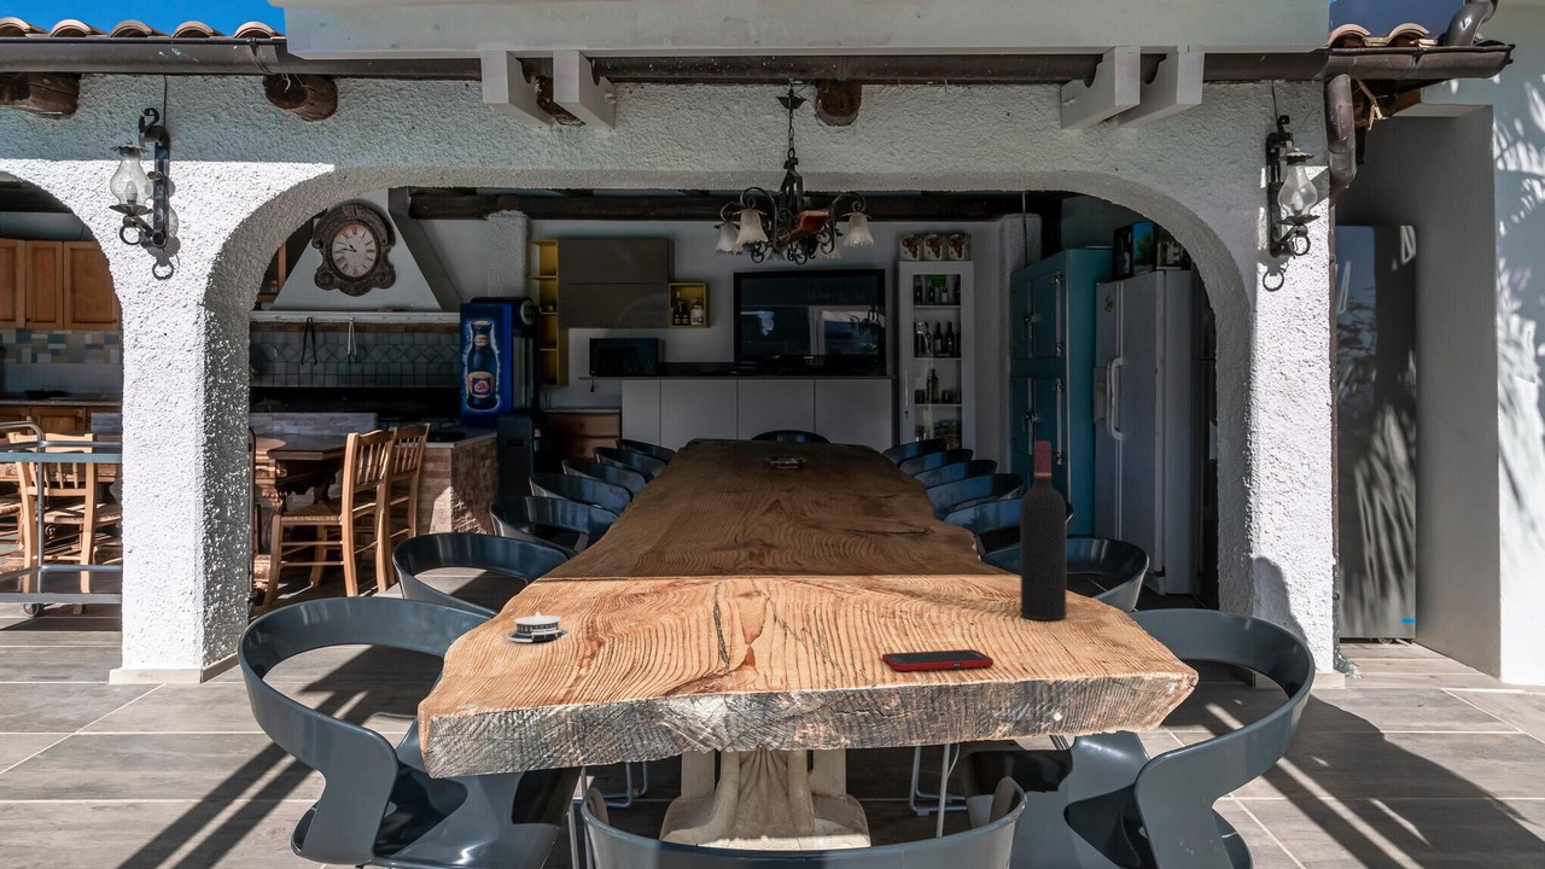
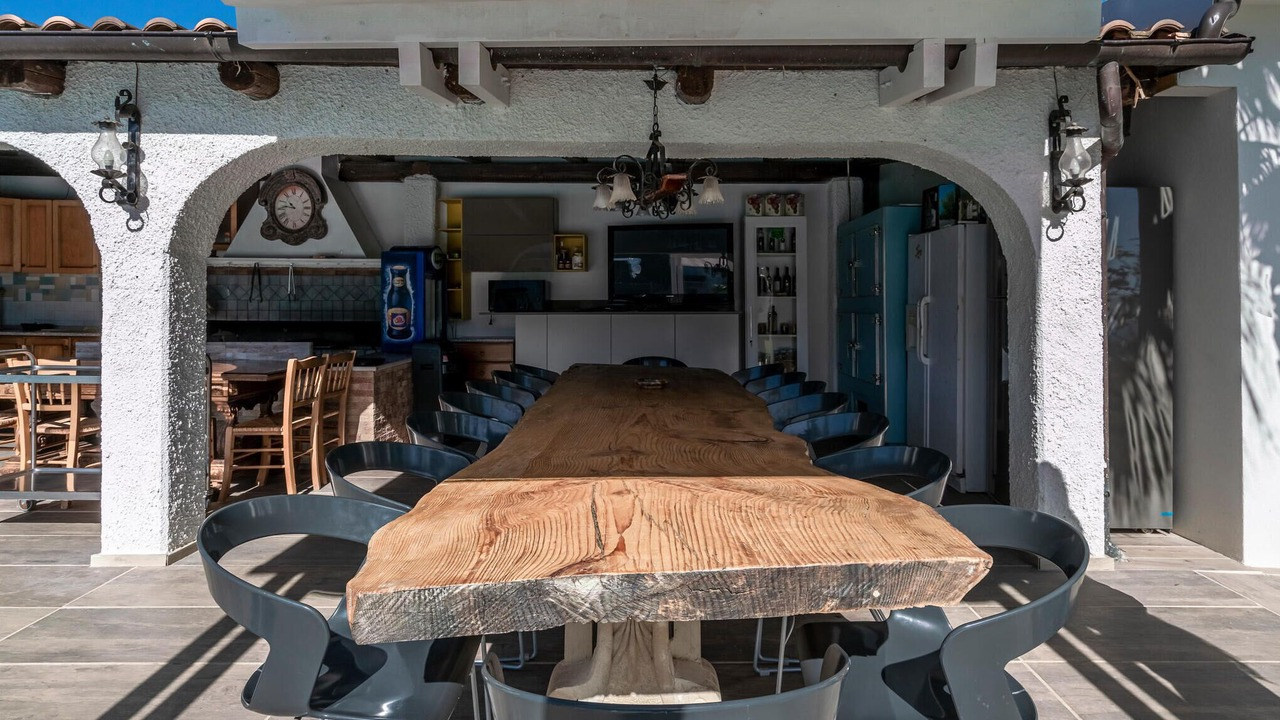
- wine bottle [1019,439,1067,620]
- architectural model [505,607,570,643]
- cell phone [881,648,995,672]
